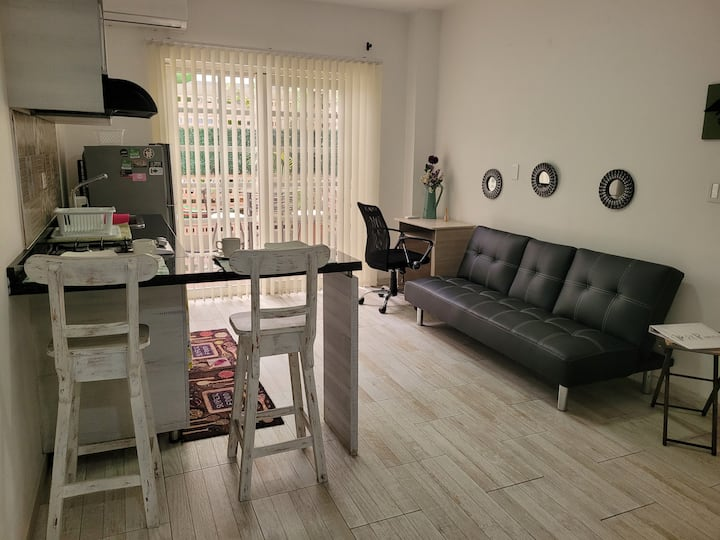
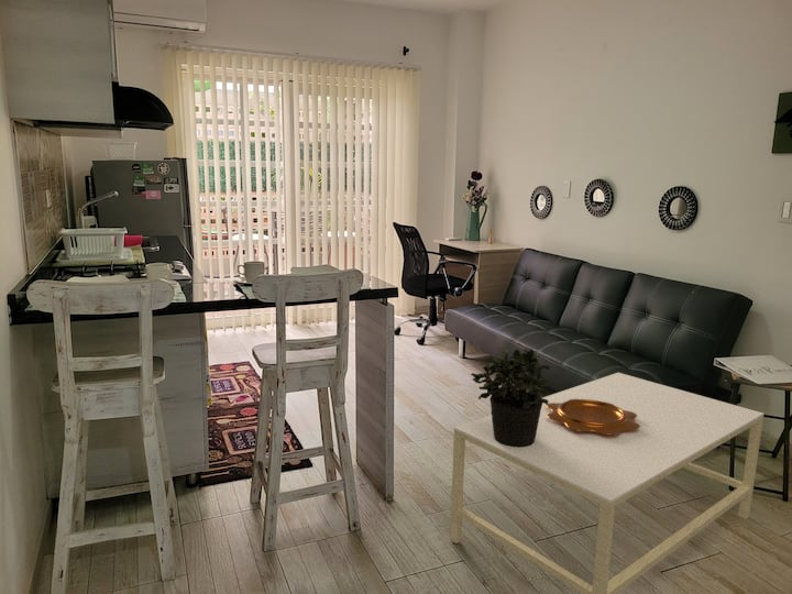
+ decorative bowl [547,399,640,435]
+ potted plant [470,348,551,448]
+ coffee table [449,372,765,594]
